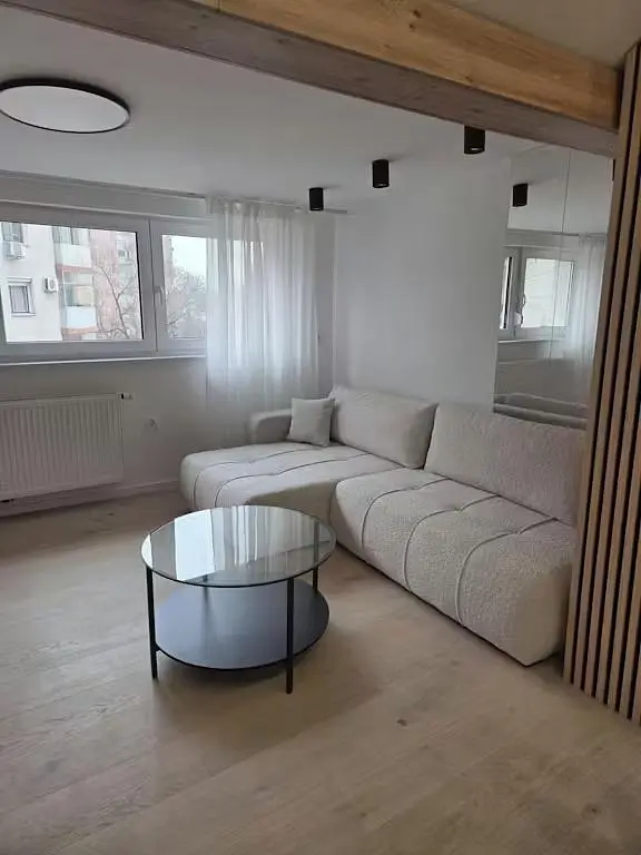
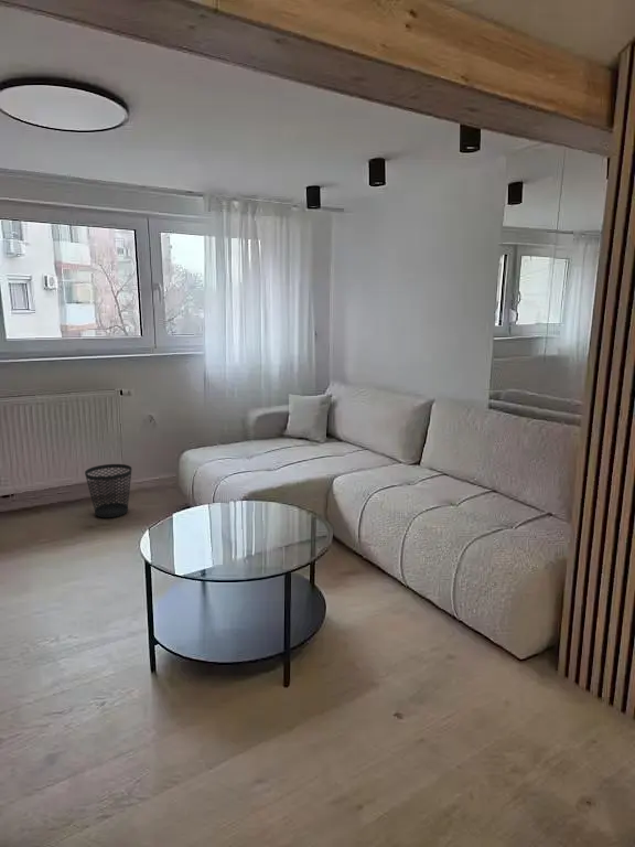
+ wastebasket [84,463,132,518]
